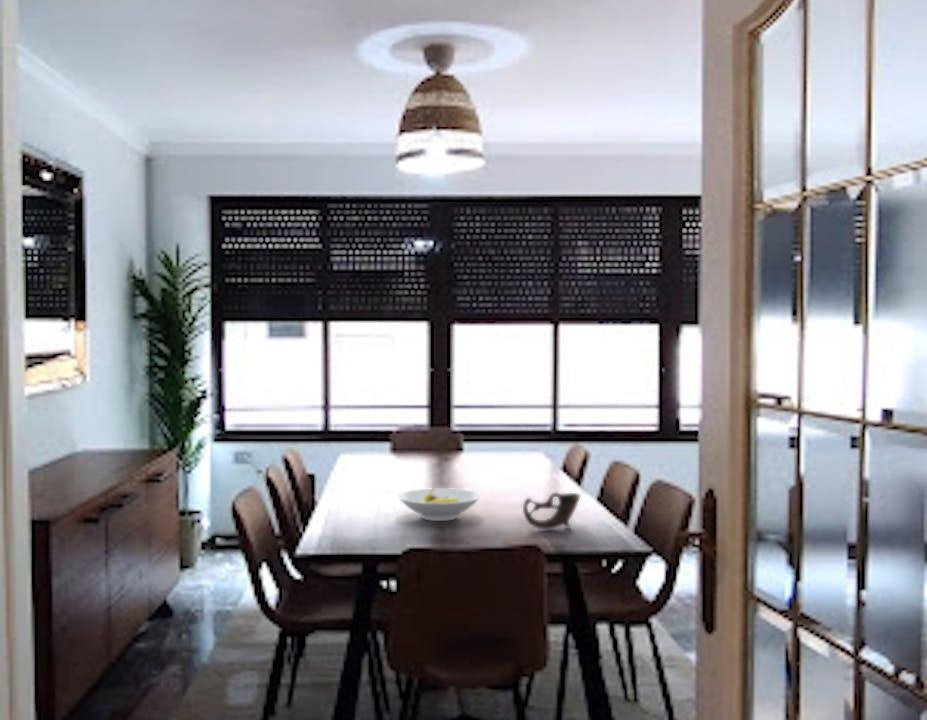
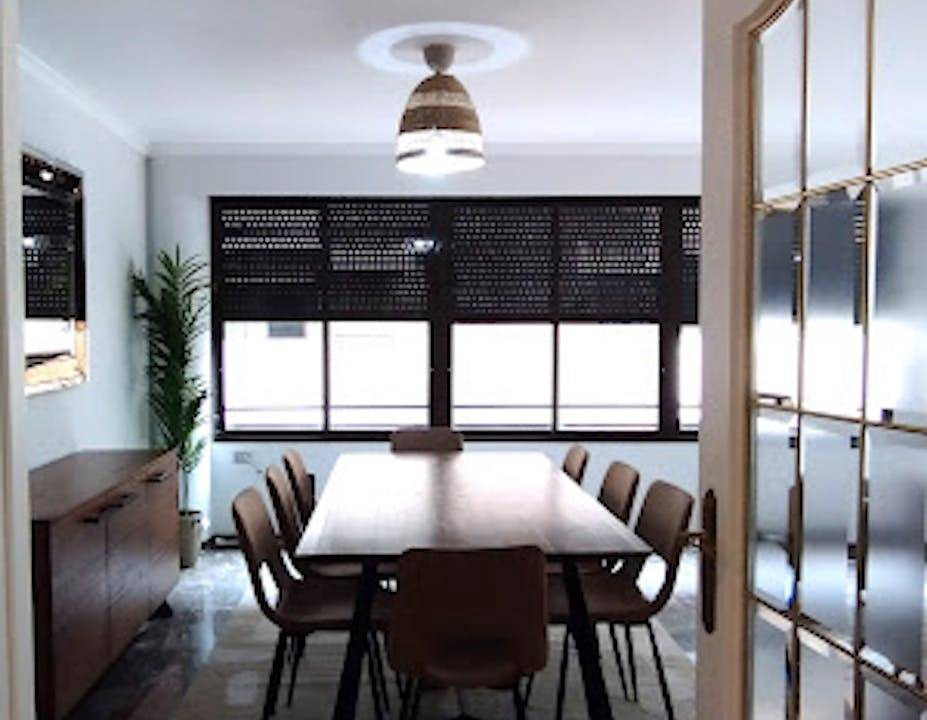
- bowl [397,487,482,522]
- cup [522,492,582,531]
